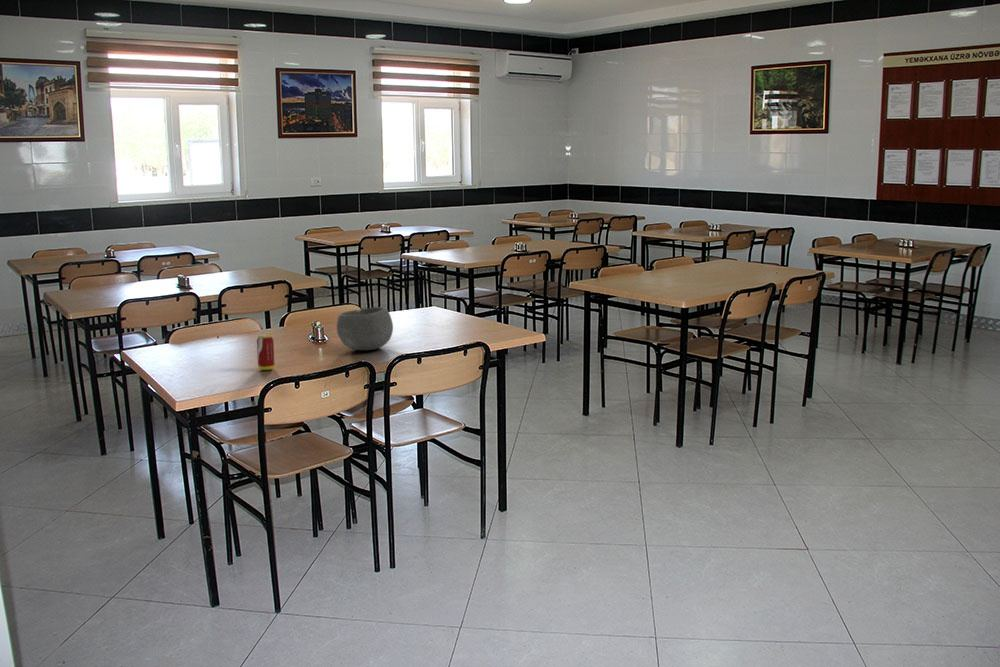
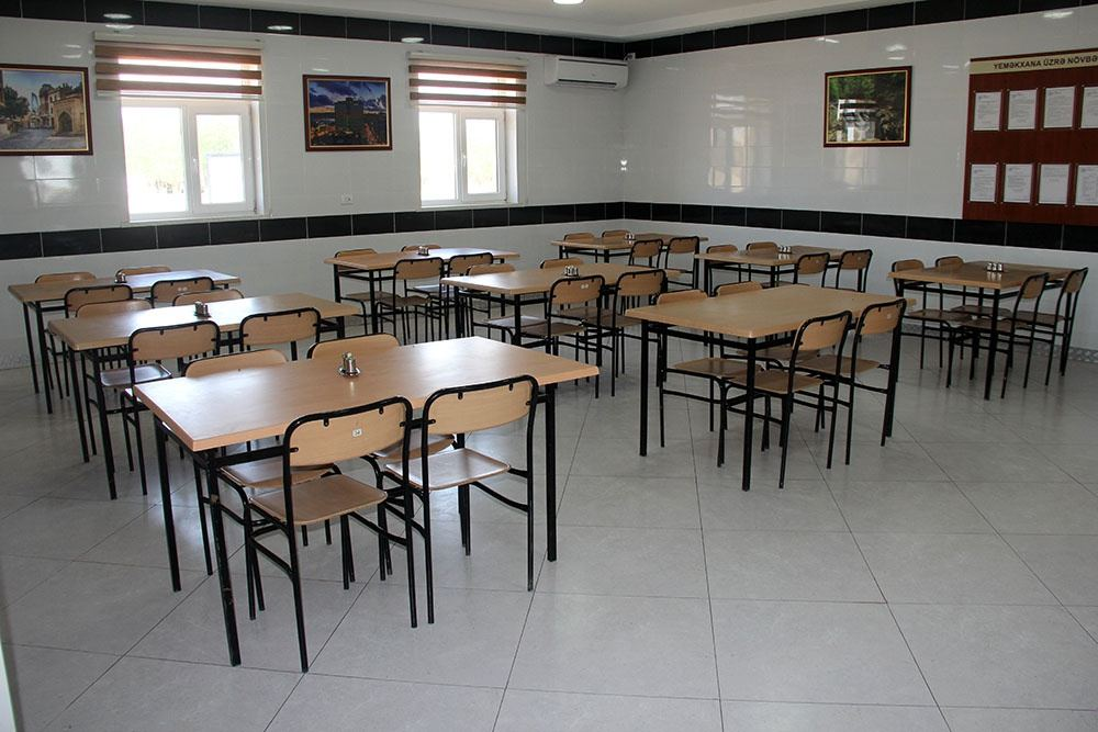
- beverage can [256,334,275,371]
- bowl [336,306,394,351]
